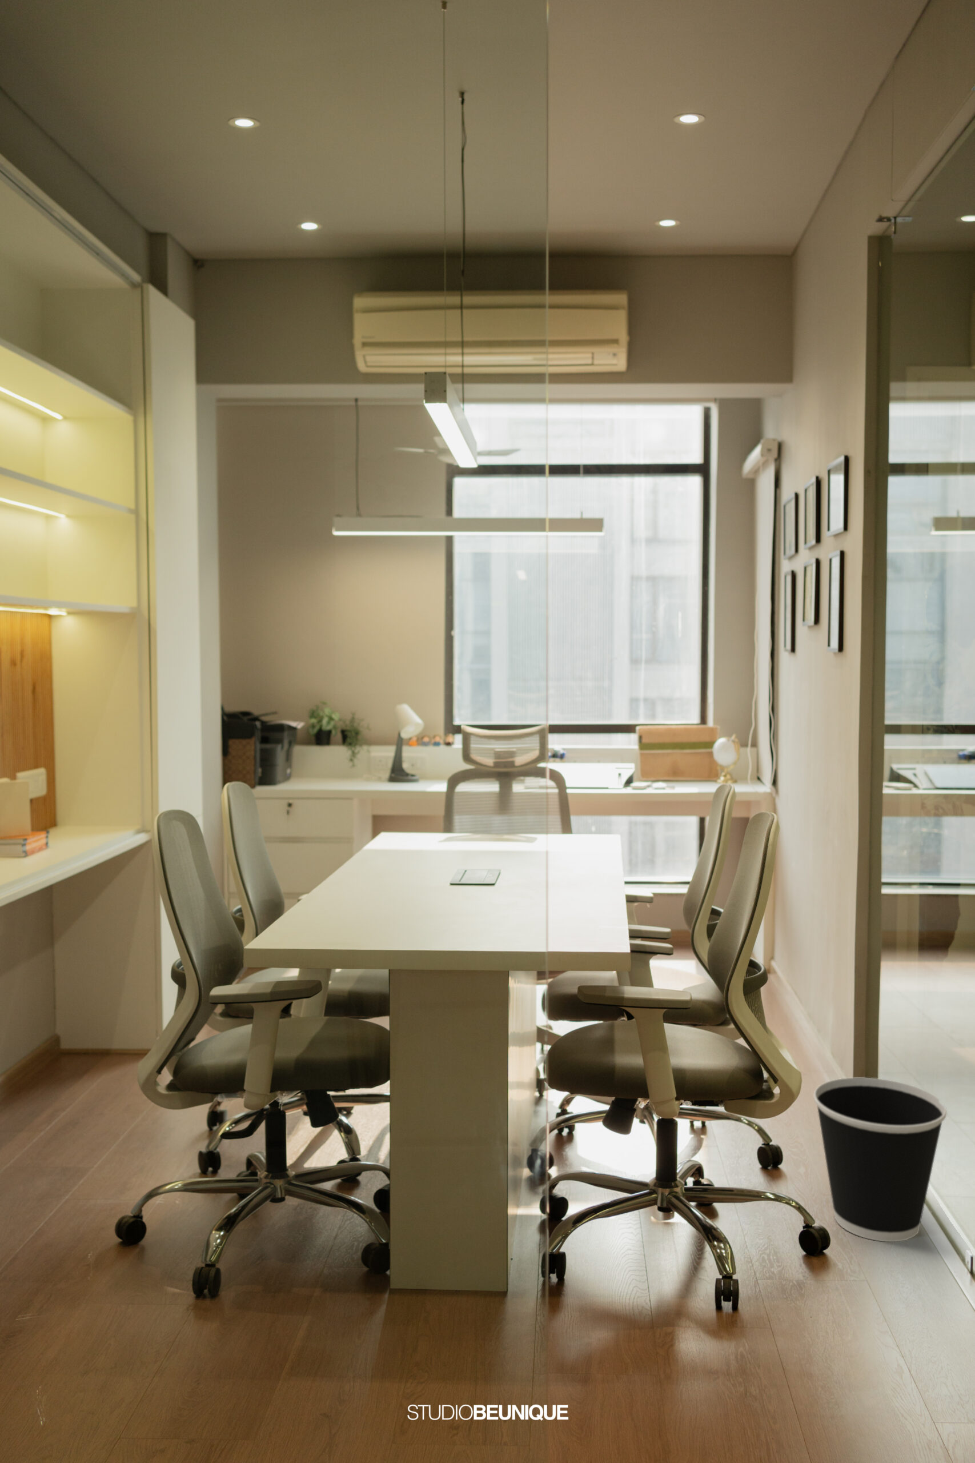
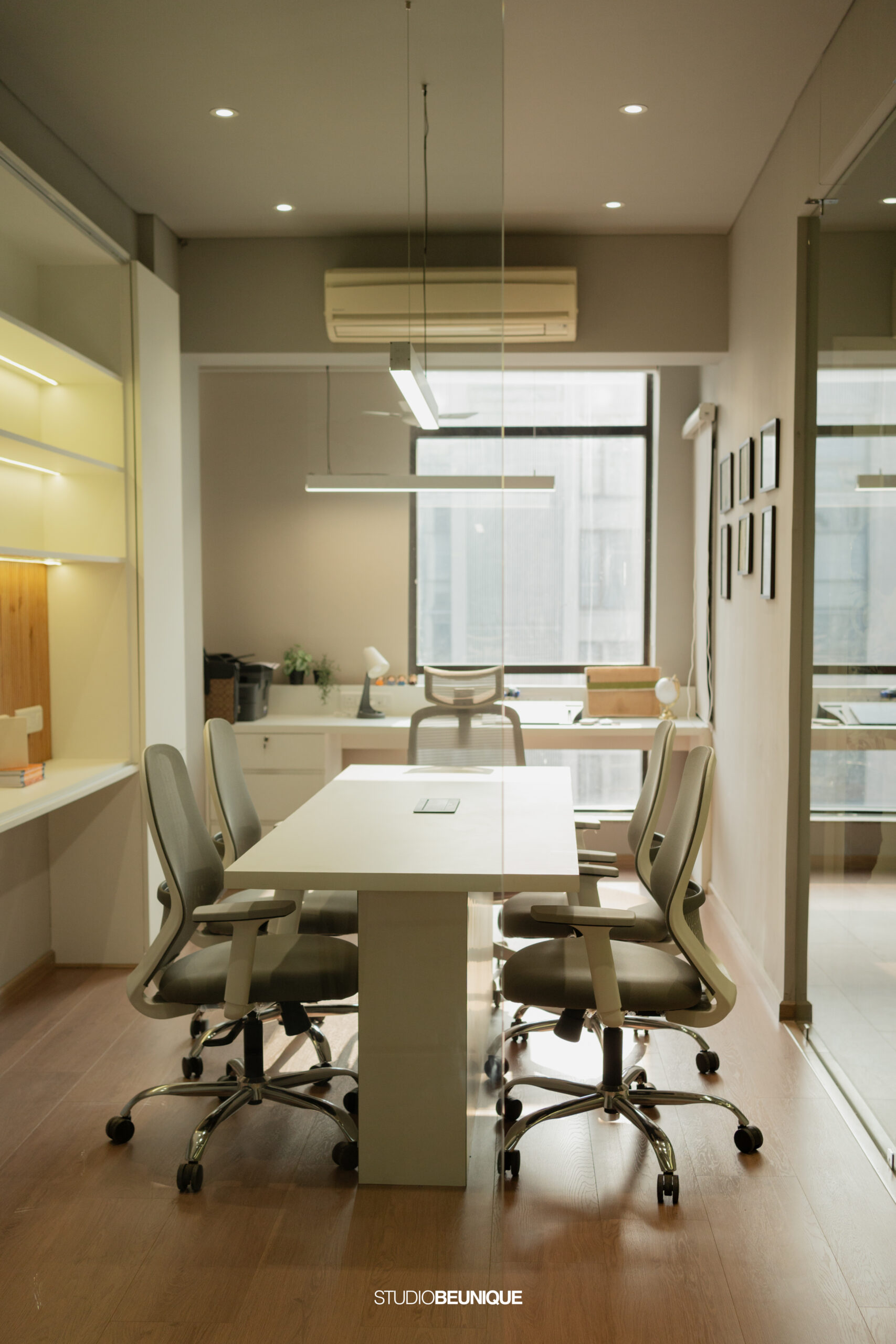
- wastebasket [813,1078,947,1242]
